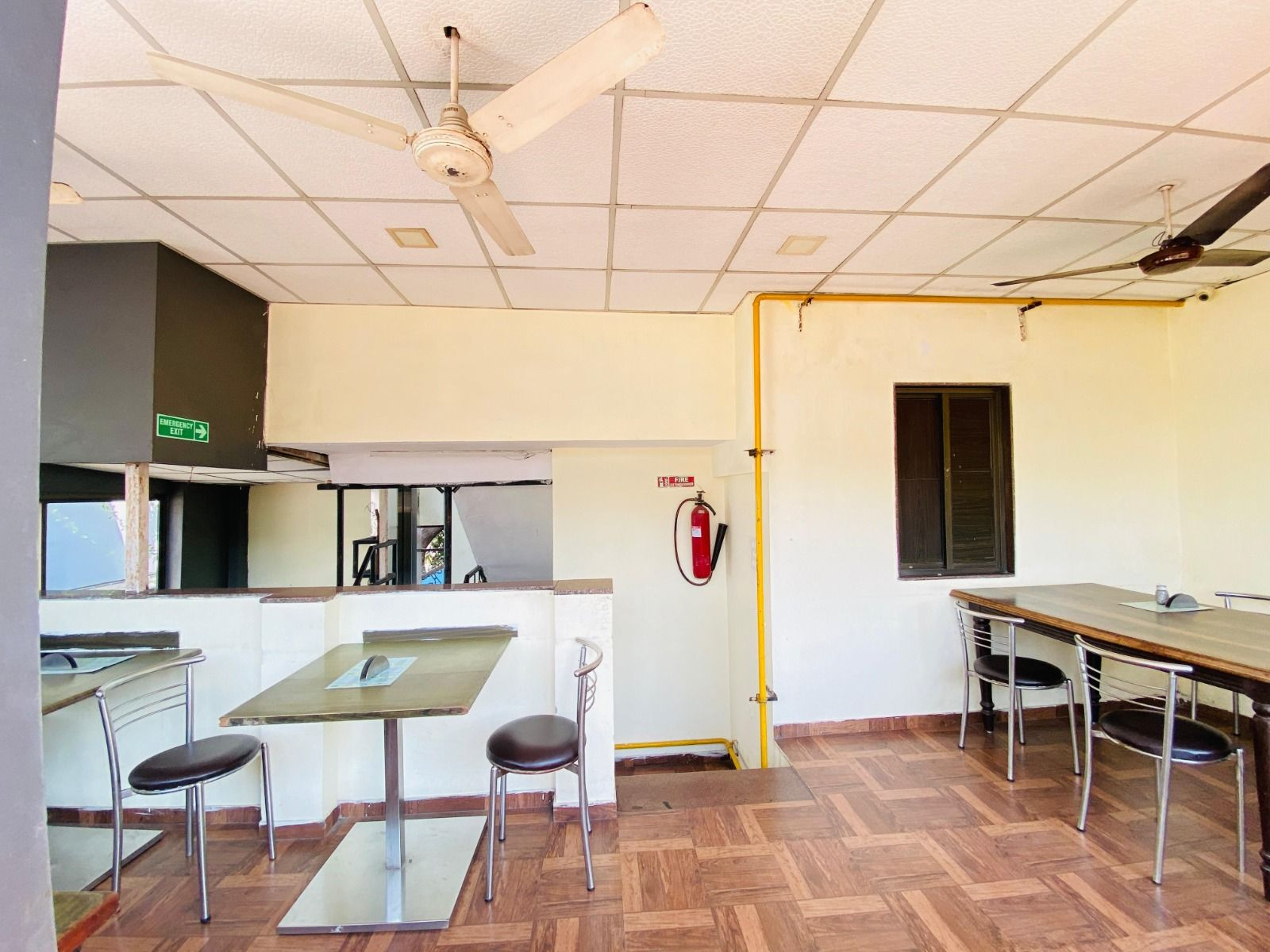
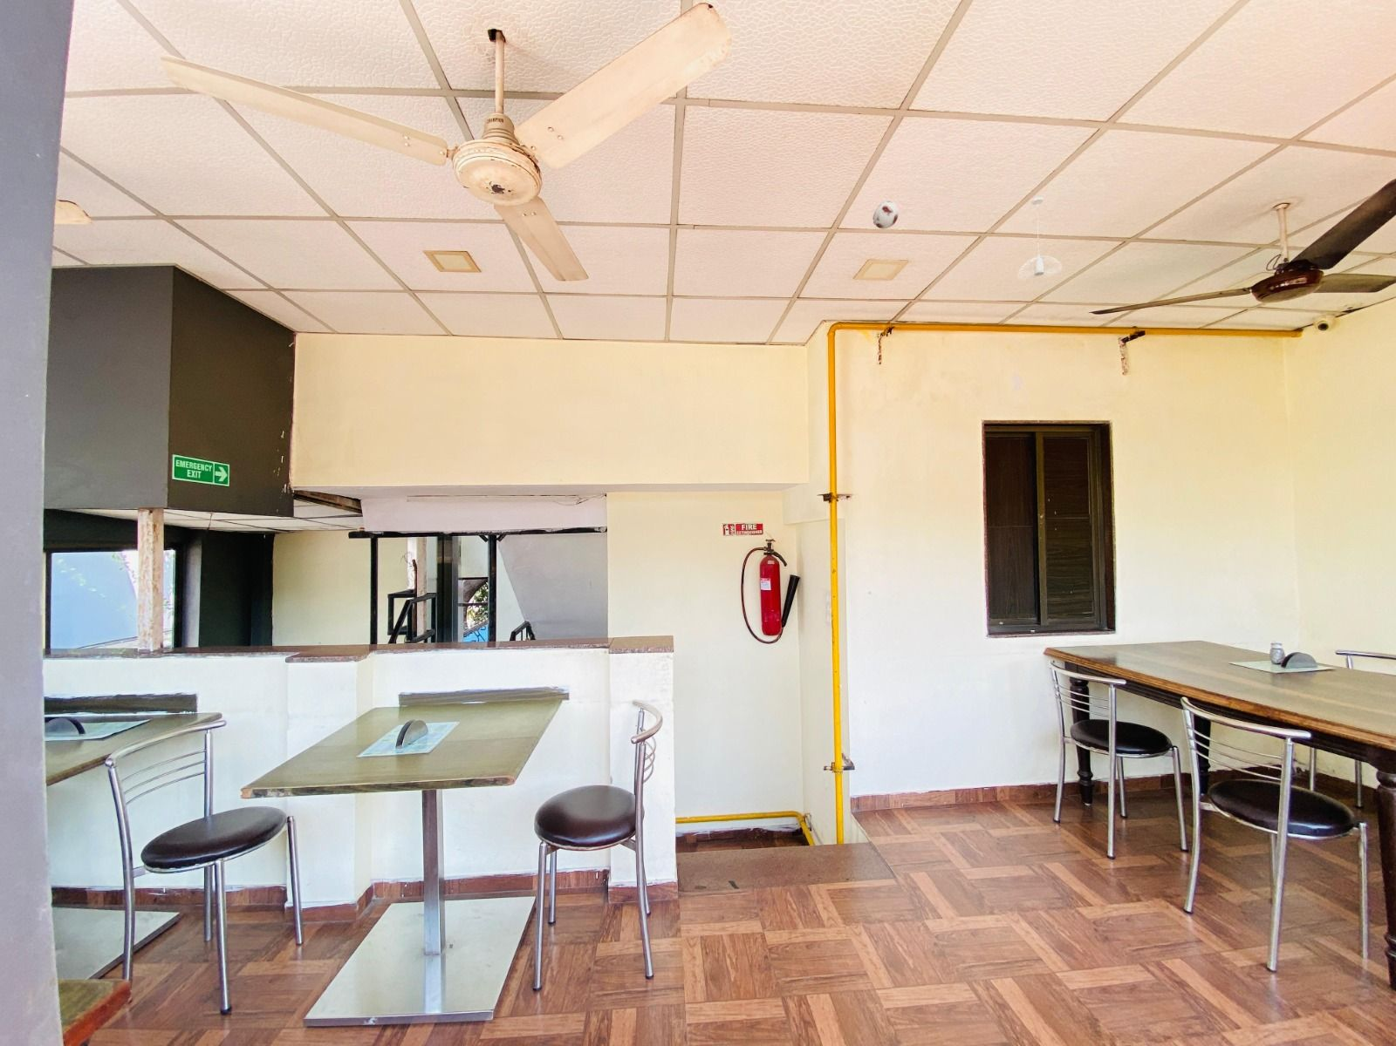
+ pendant light [1017,196,1063,282]
+ smoke detector [872,200,899,230]
